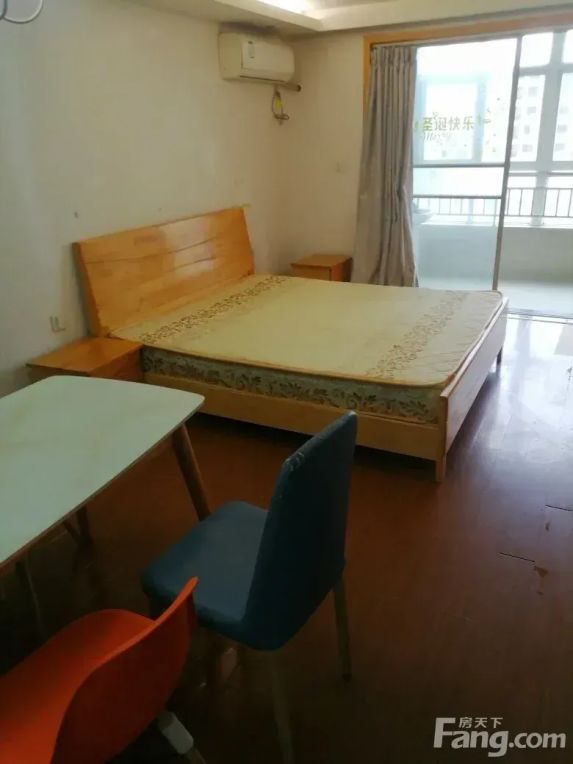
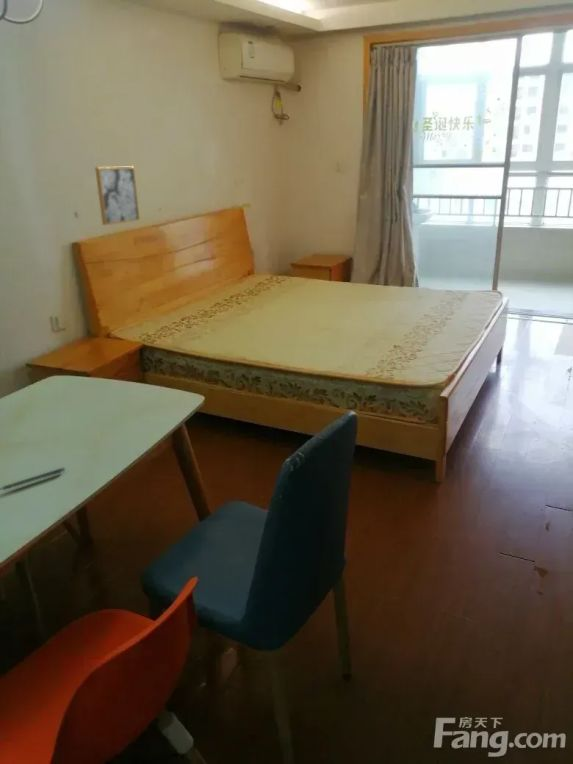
+ wall art [94,165,141,226]
+ pen [0,466,66,491]
